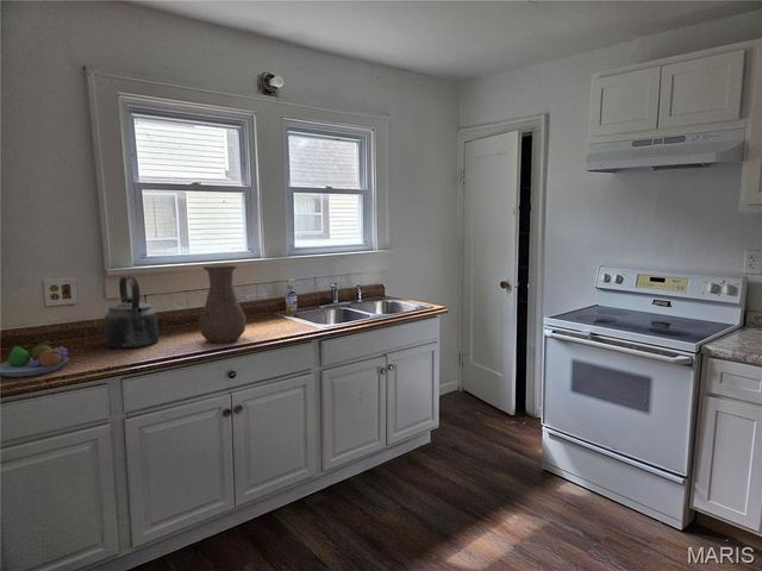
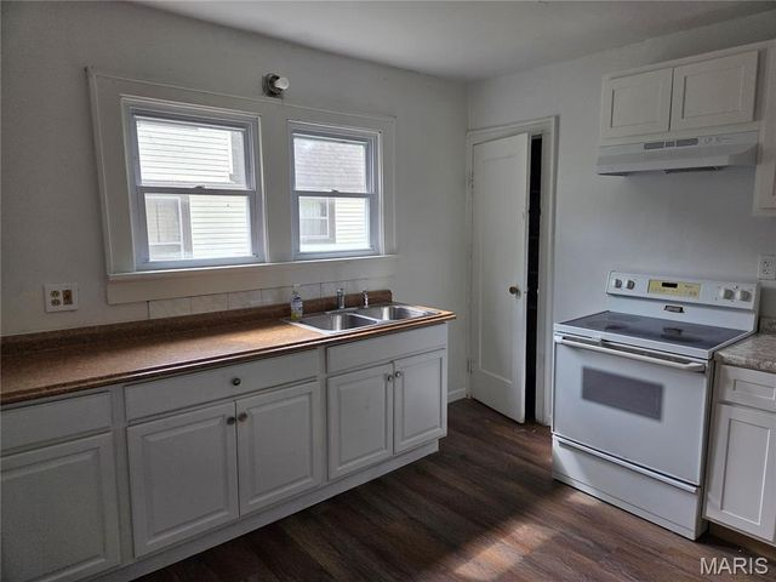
- kettle [104,275,160,350]
- fruit bowl [0,339,69,378]
- vase [198,263,248,345]
